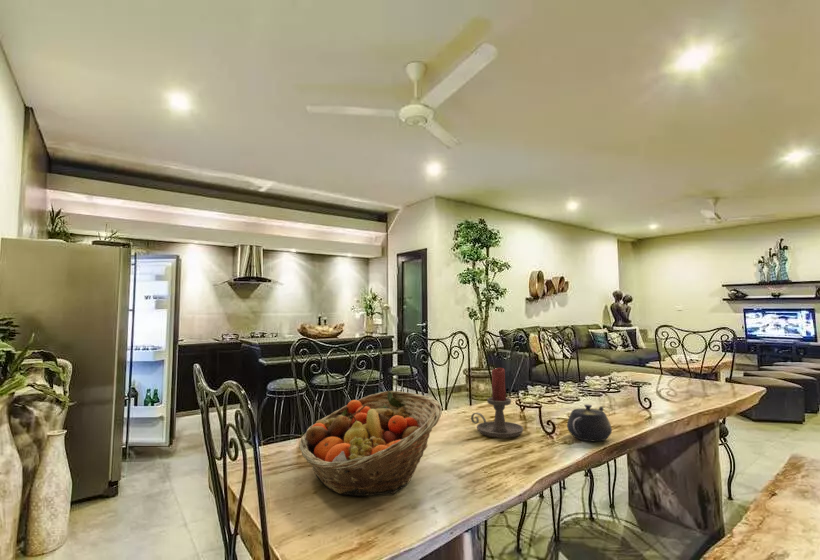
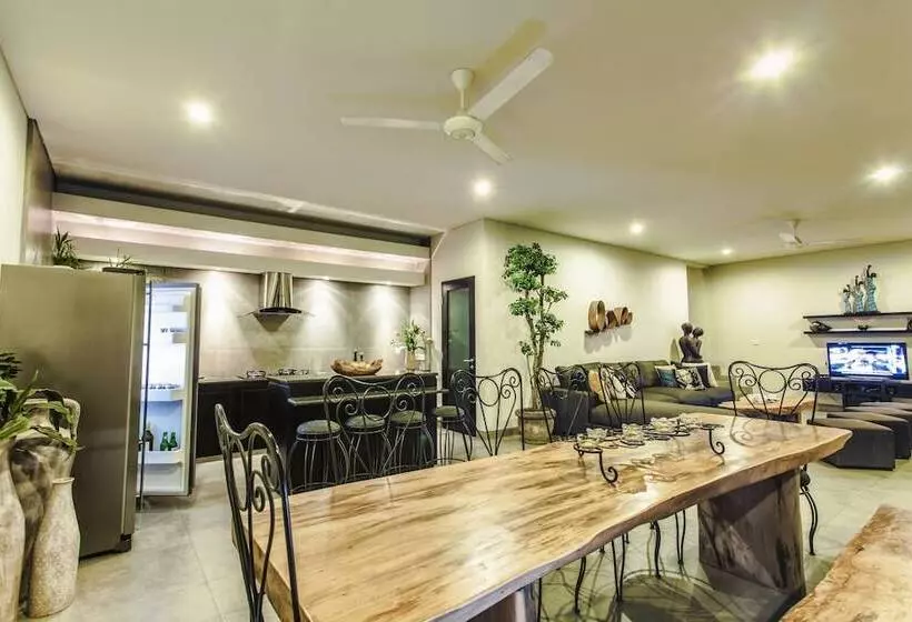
- fruit basket [298,390,443,497]
- teapot [566,404,613,443]
- candle holder [470,367,524,439]
